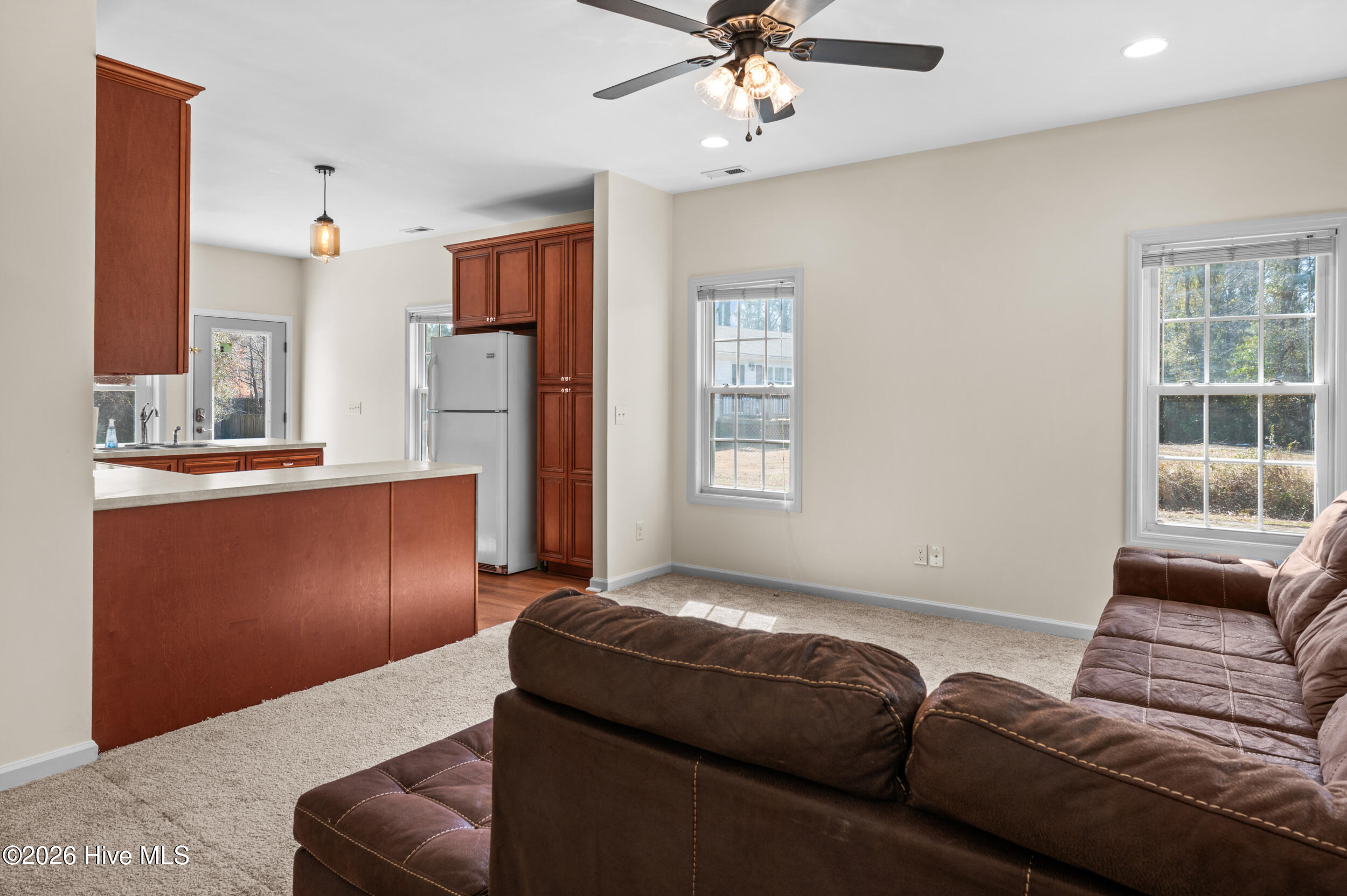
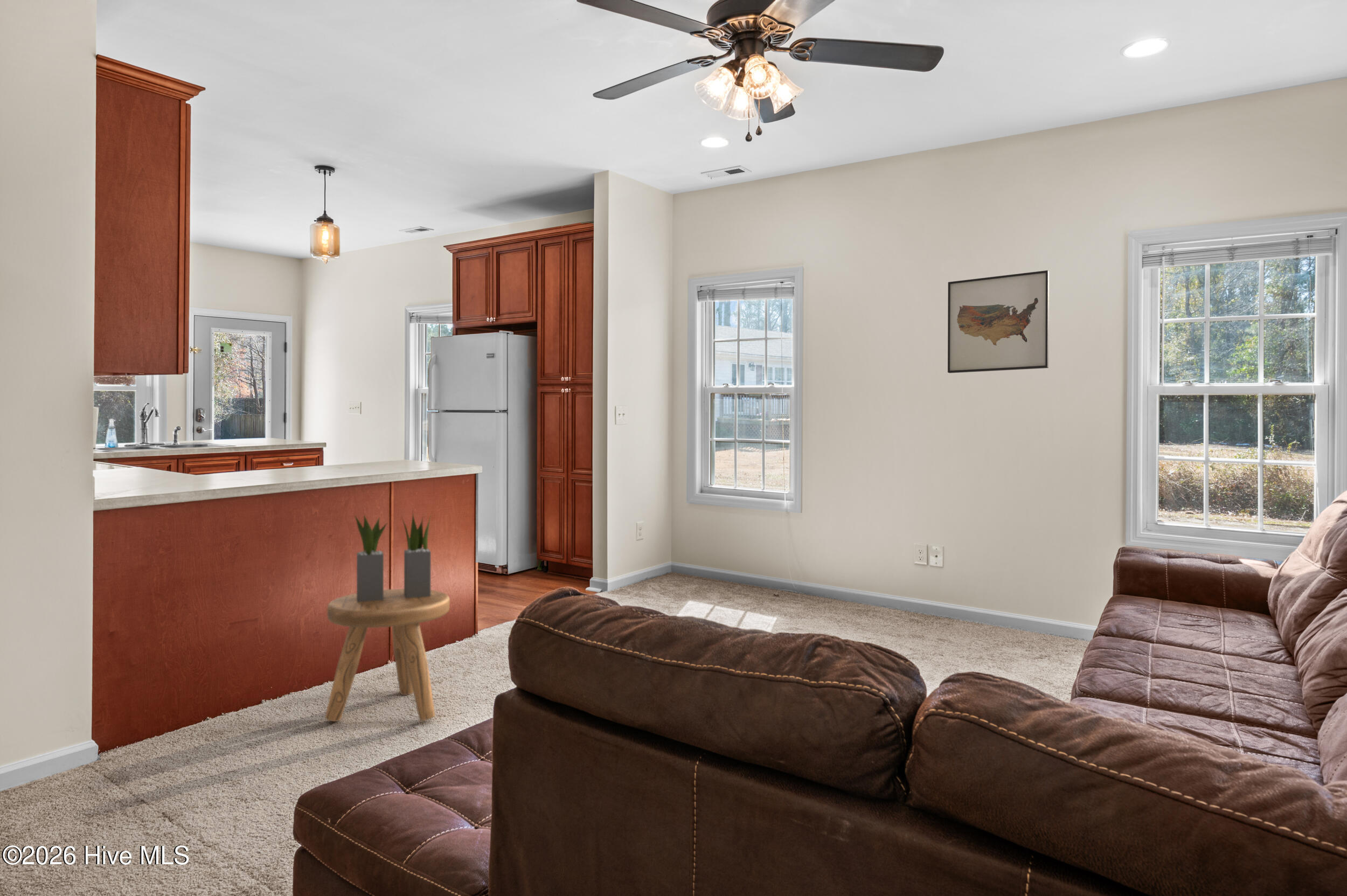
+ potted plant [354,510,433,602]
+ stool [324,588,450,722]
+ wall art [947,270,1050,373]
